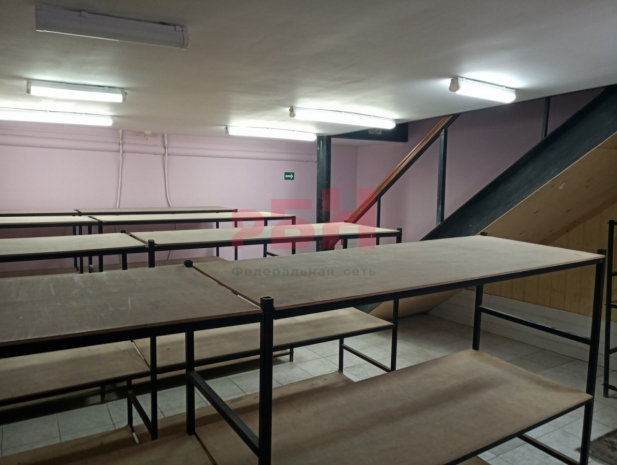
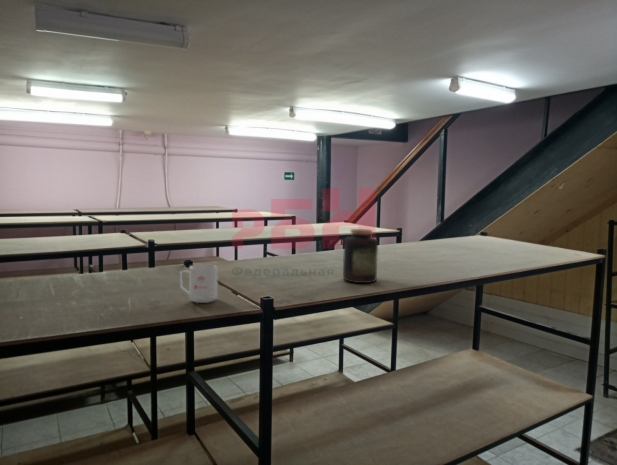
+ mug [178,264,219,304]
+ jar [342,228,379,284]
